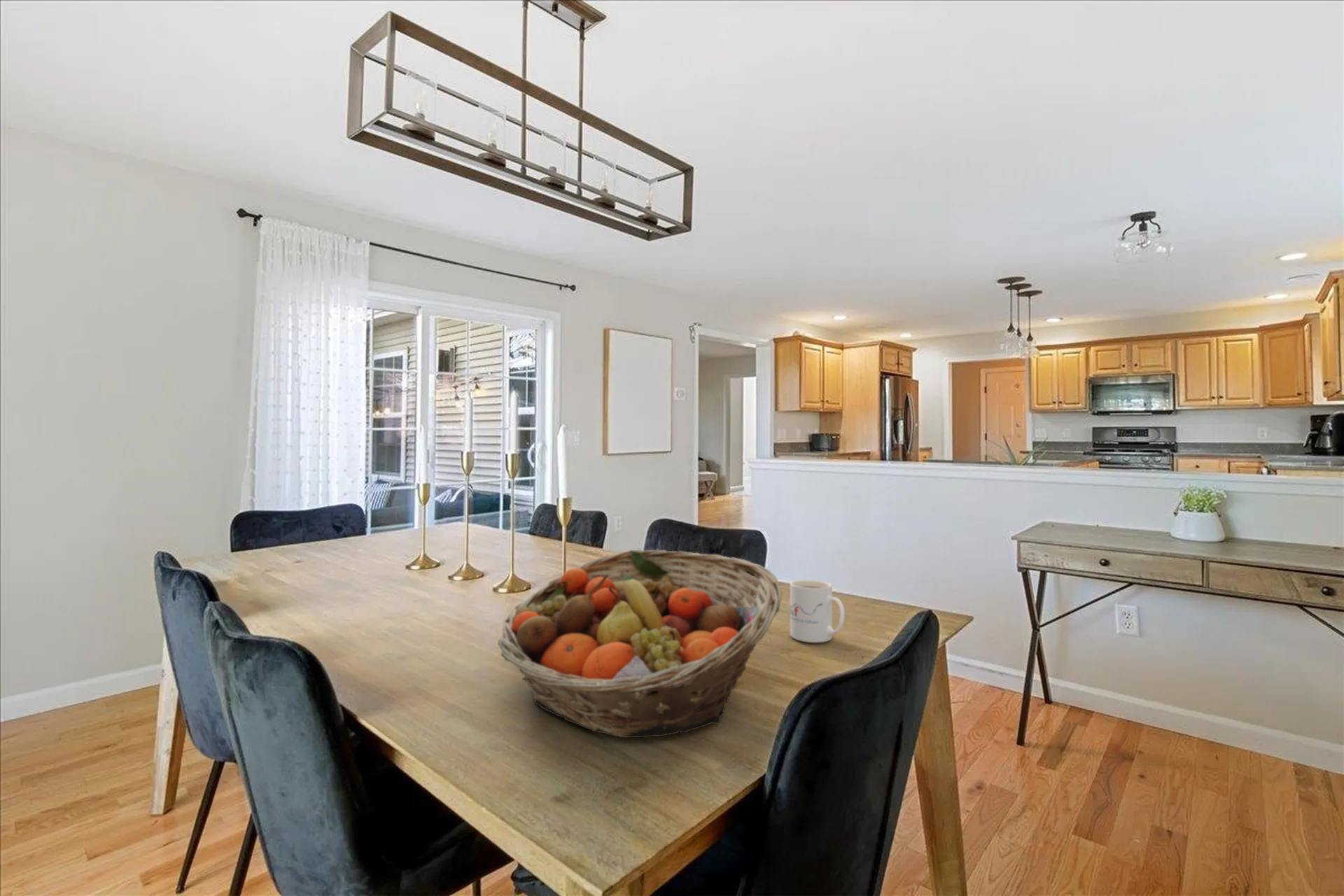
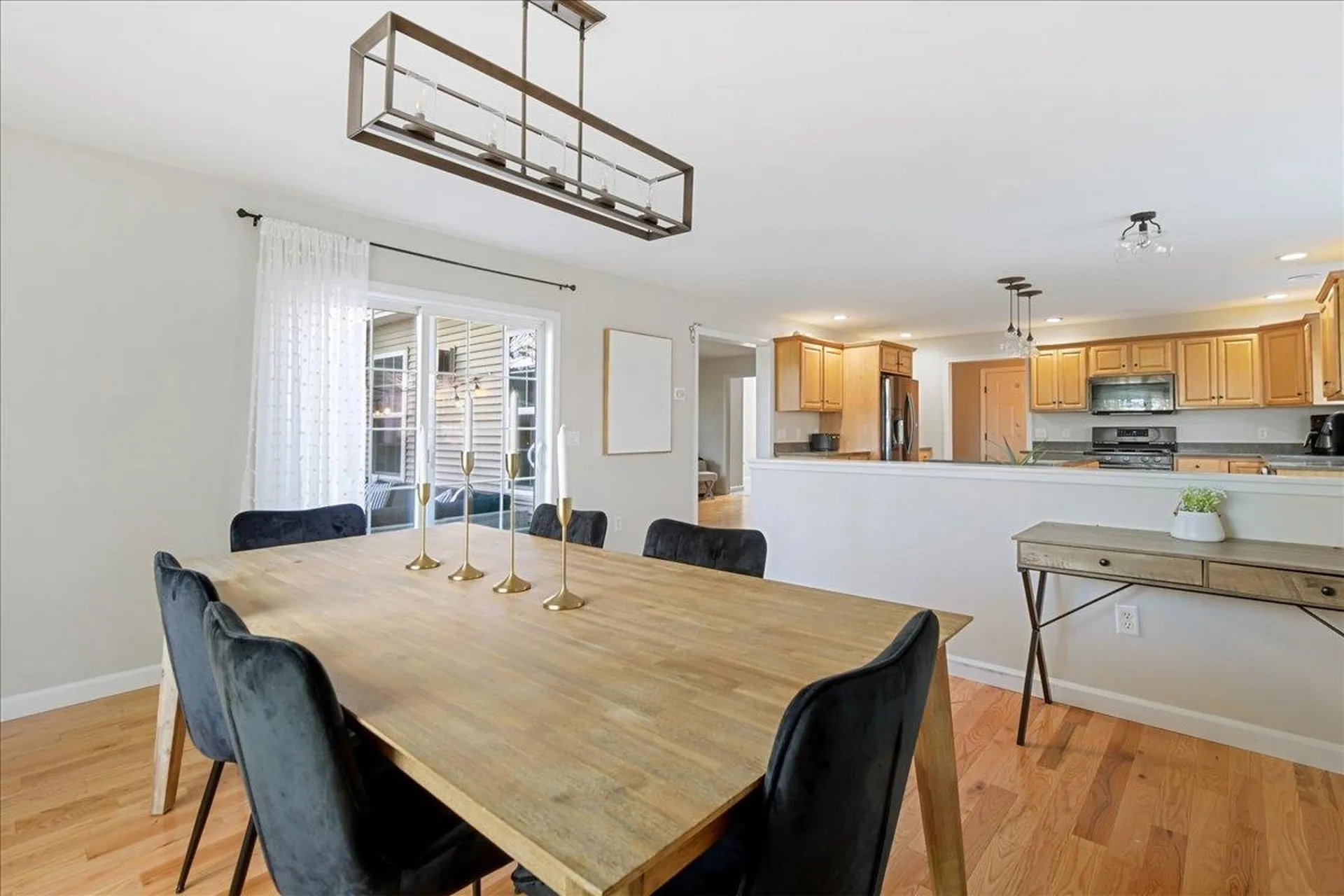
- mug [790,580,845,643]
- fruit basket [497,549,783,738]
